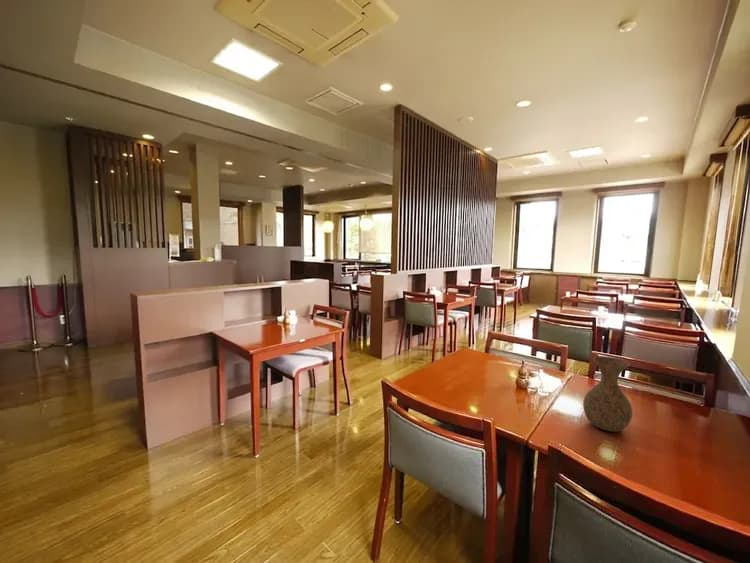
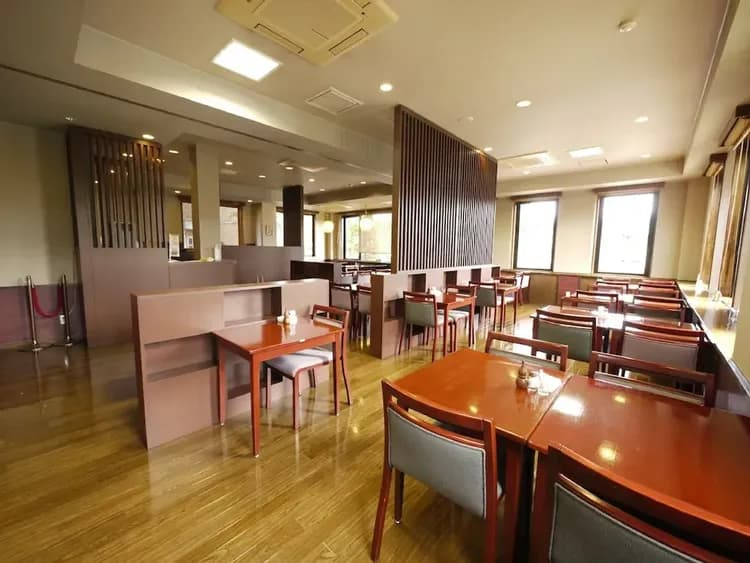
- vase [582,356,633,433]
